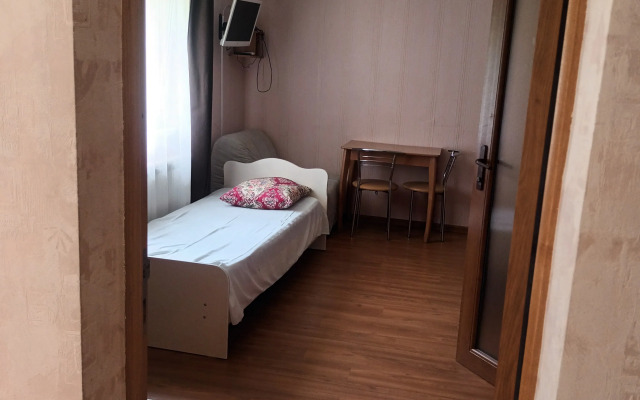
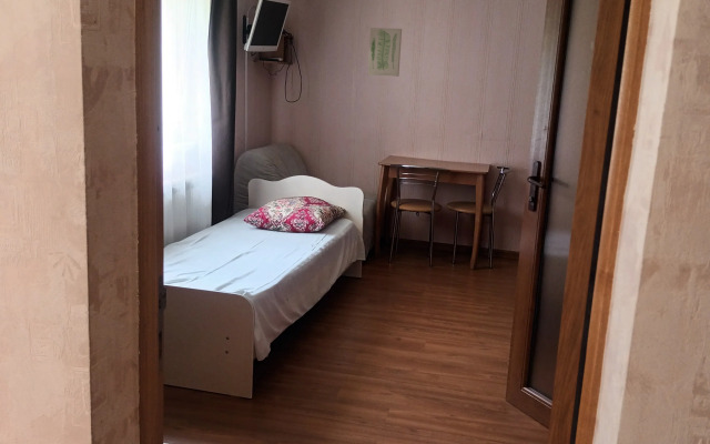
+ wall art [367,27,403,78]
